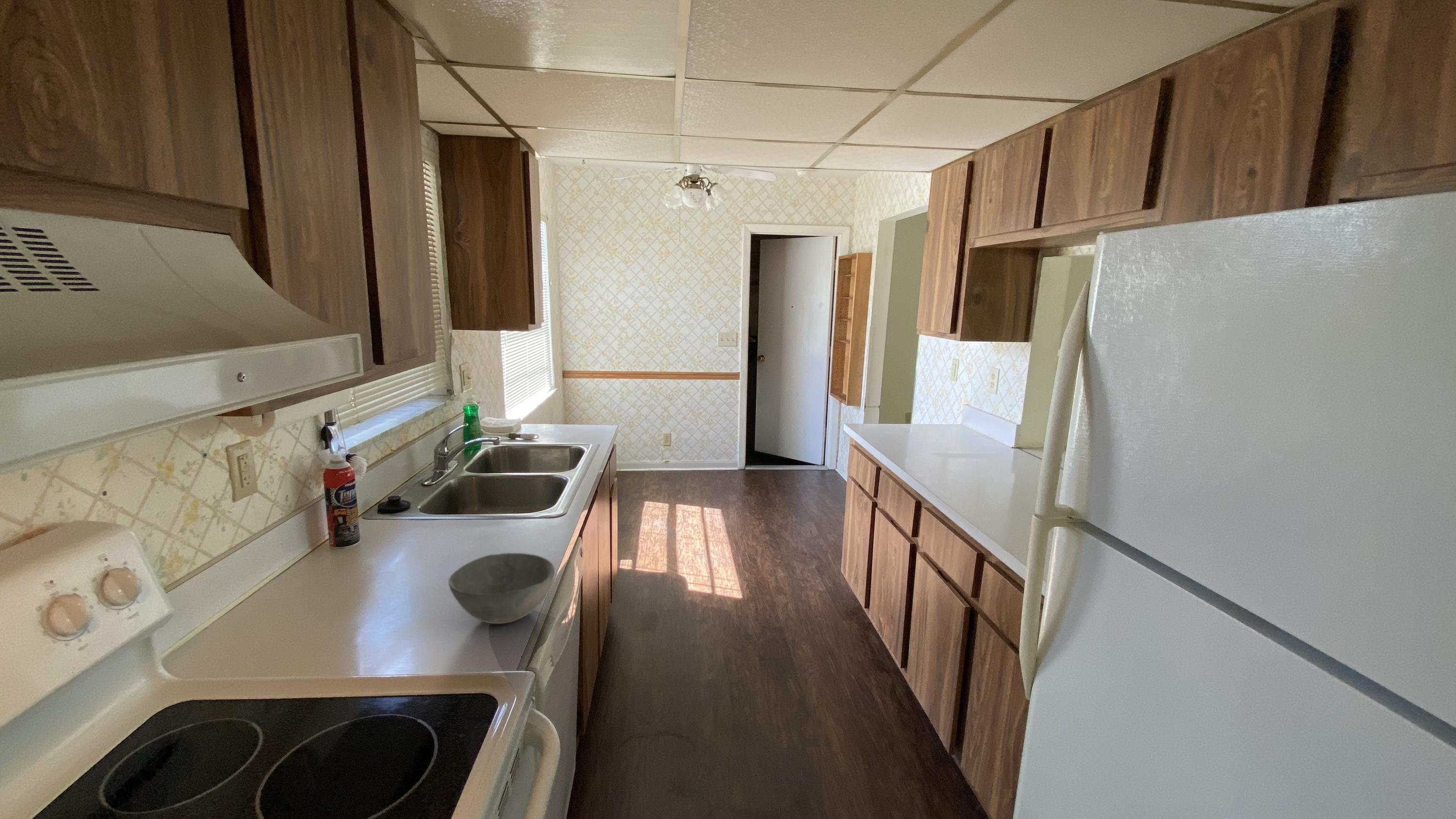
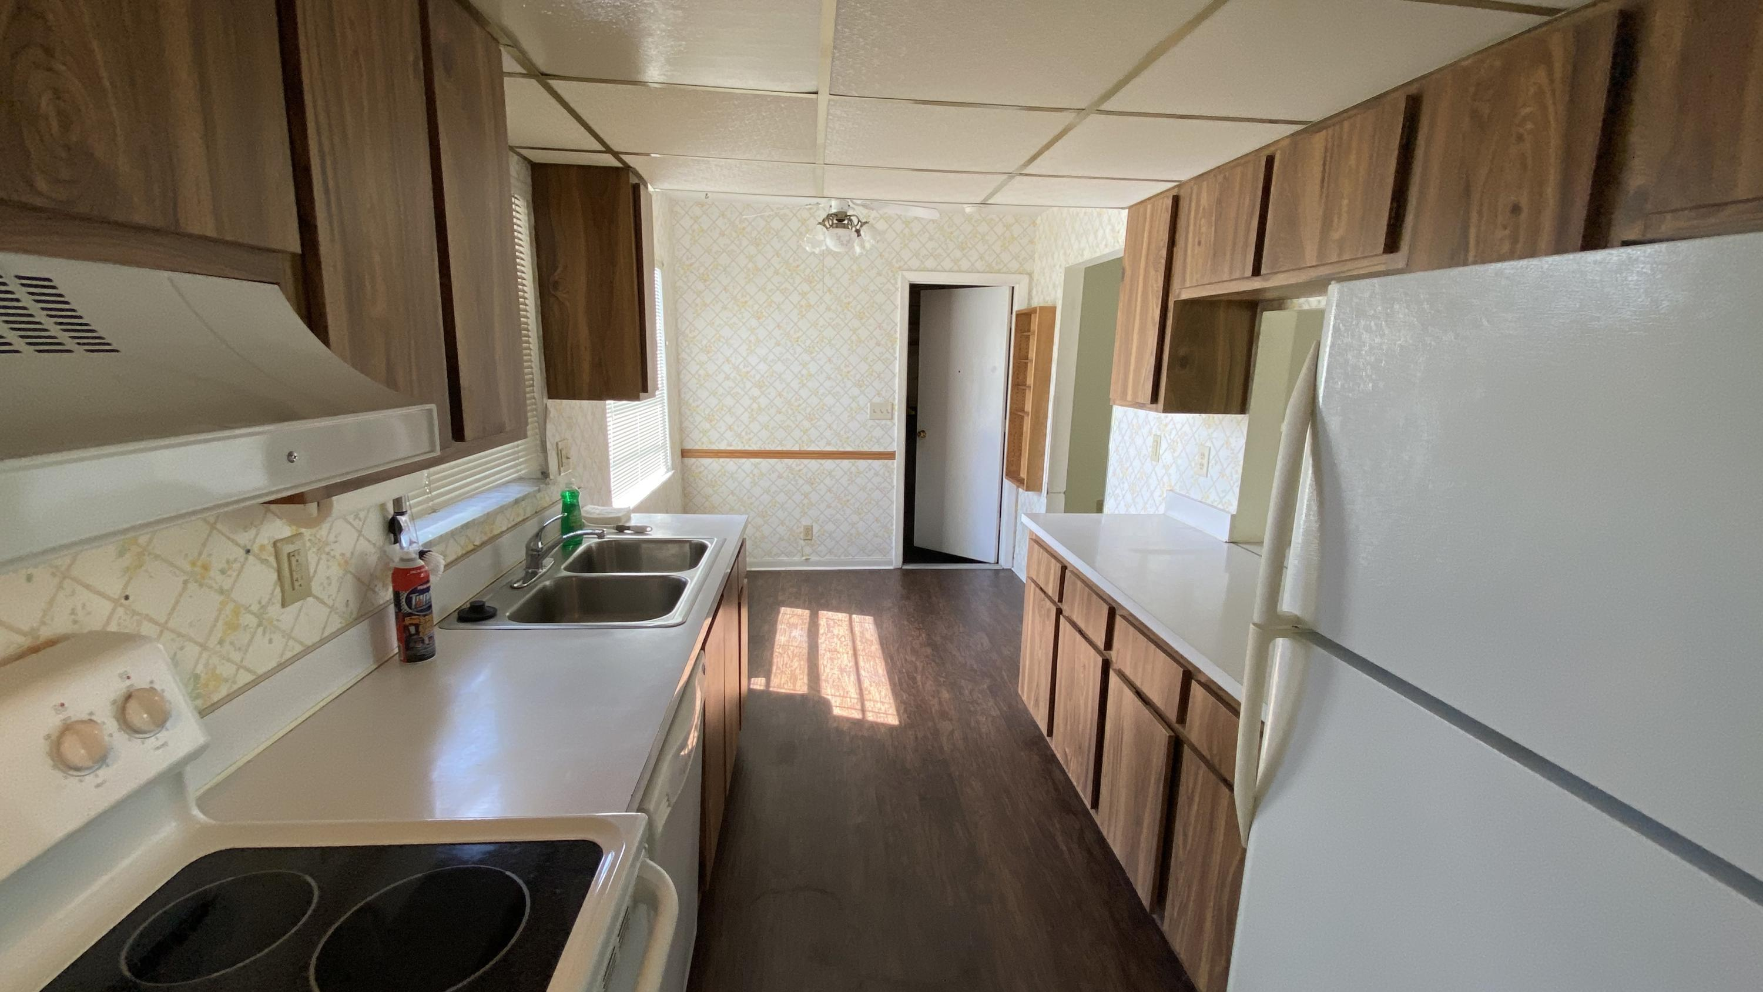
- bowl [448,552,555,624]
